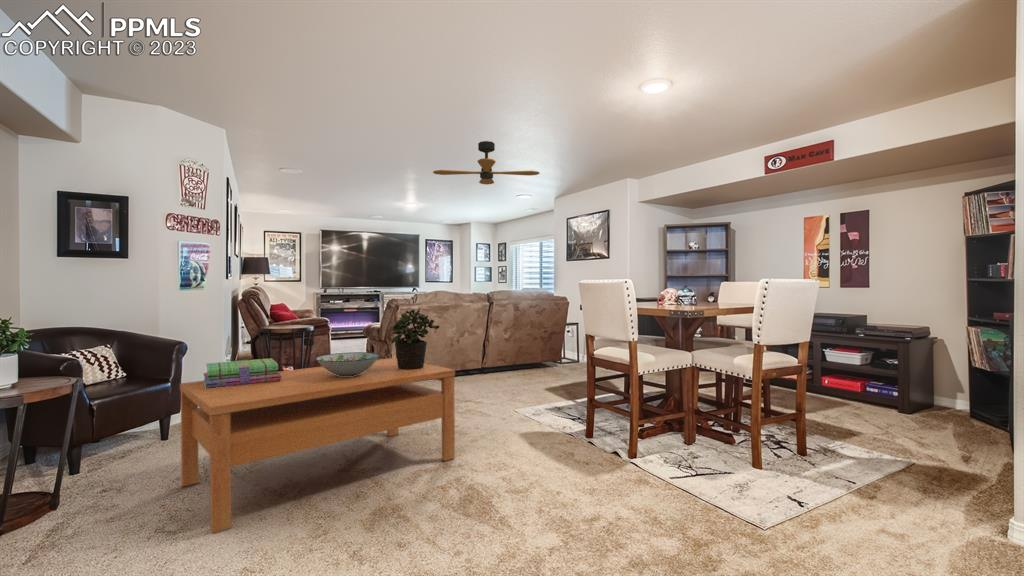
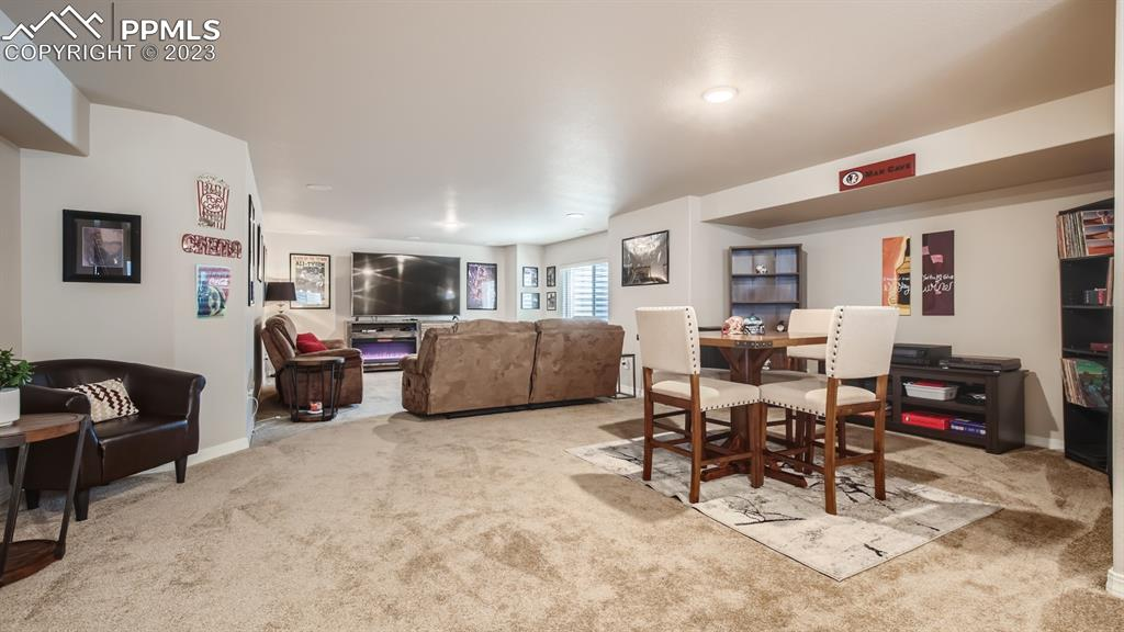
- ceiling fan [432,140,541,186]
- coffee table [179,357,456,534]
- decorative bowl [315,351,380,376]
- potted plant [391,307,440,370]
- stack of books [203,357,281,389]
